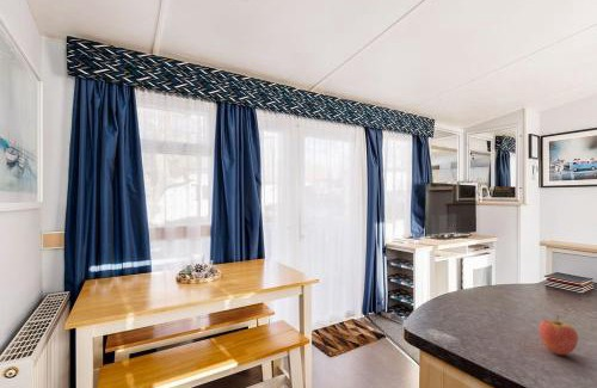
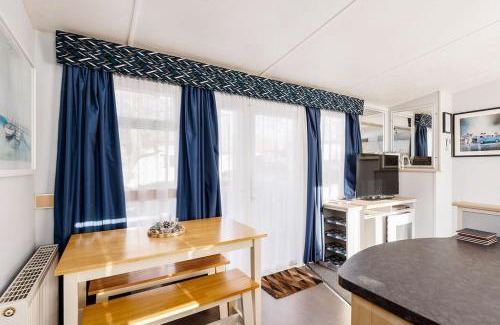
- fruit [537,315,579,356]
